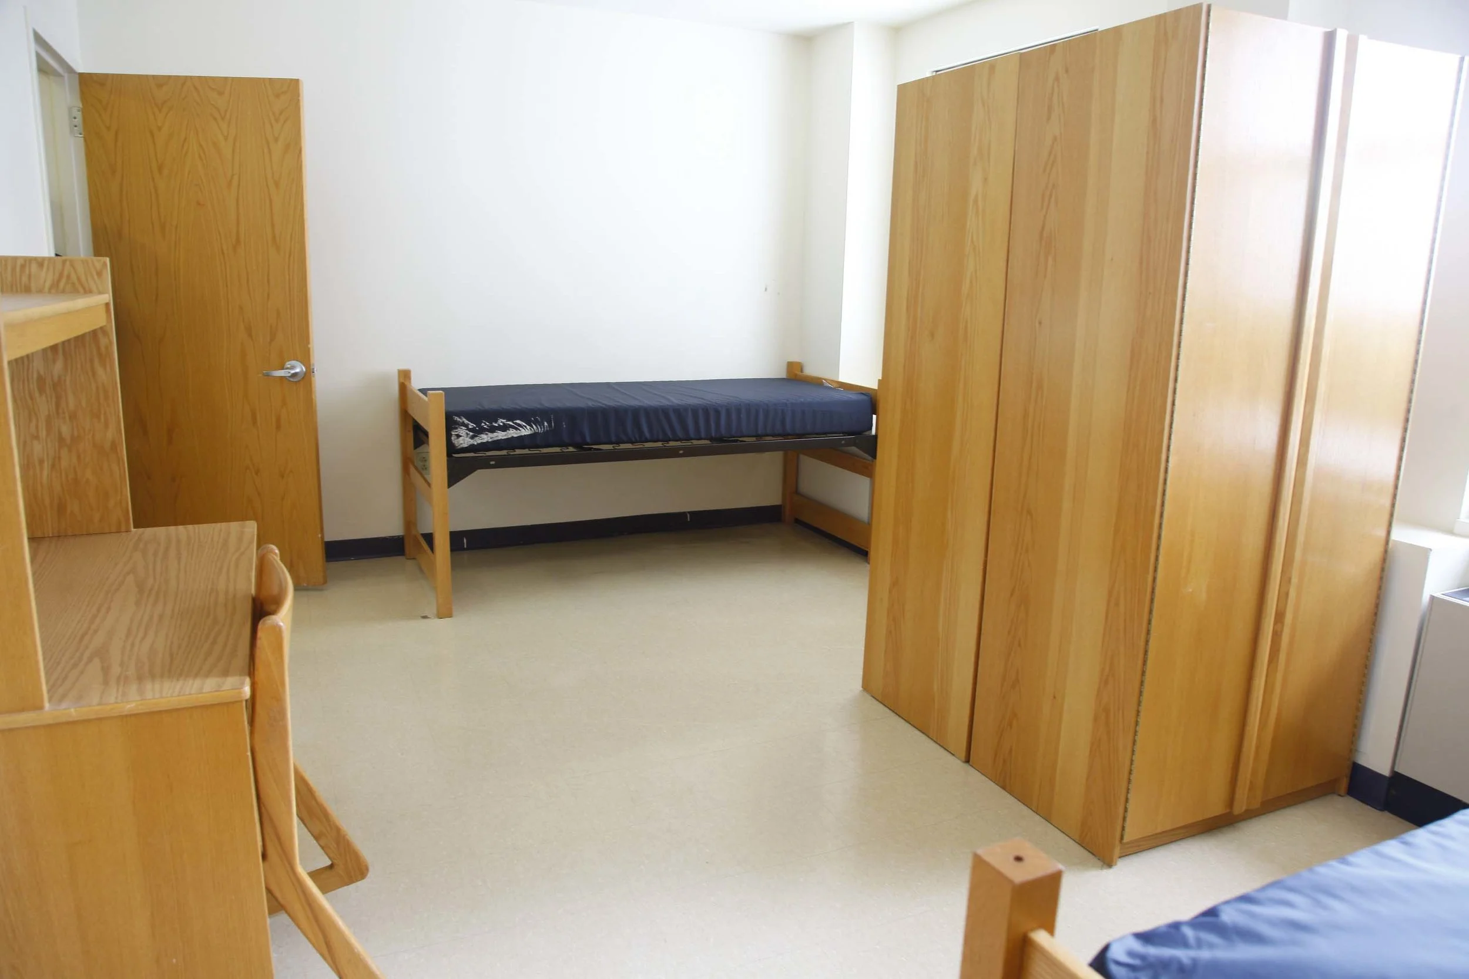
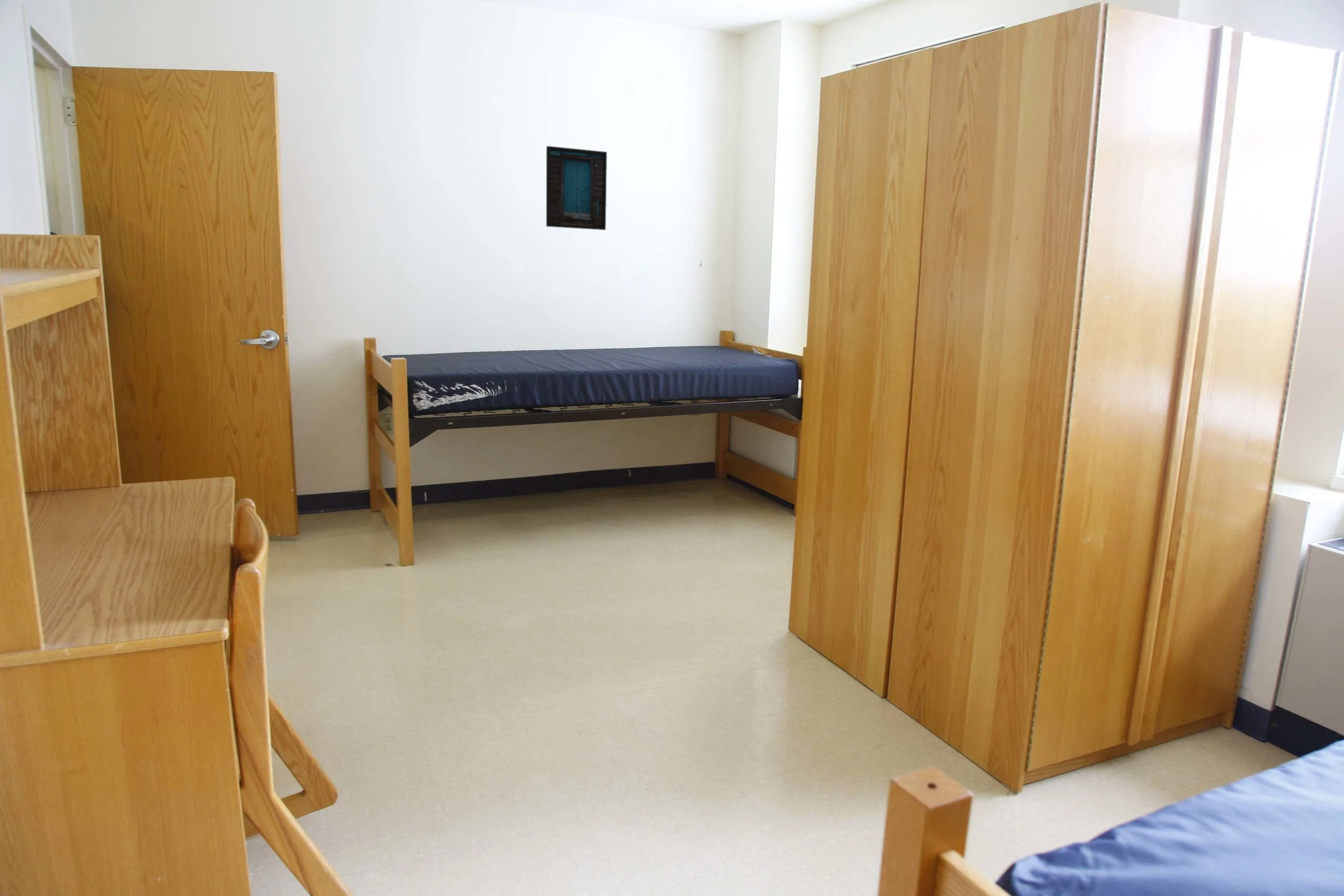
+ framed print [546,146,607,231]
